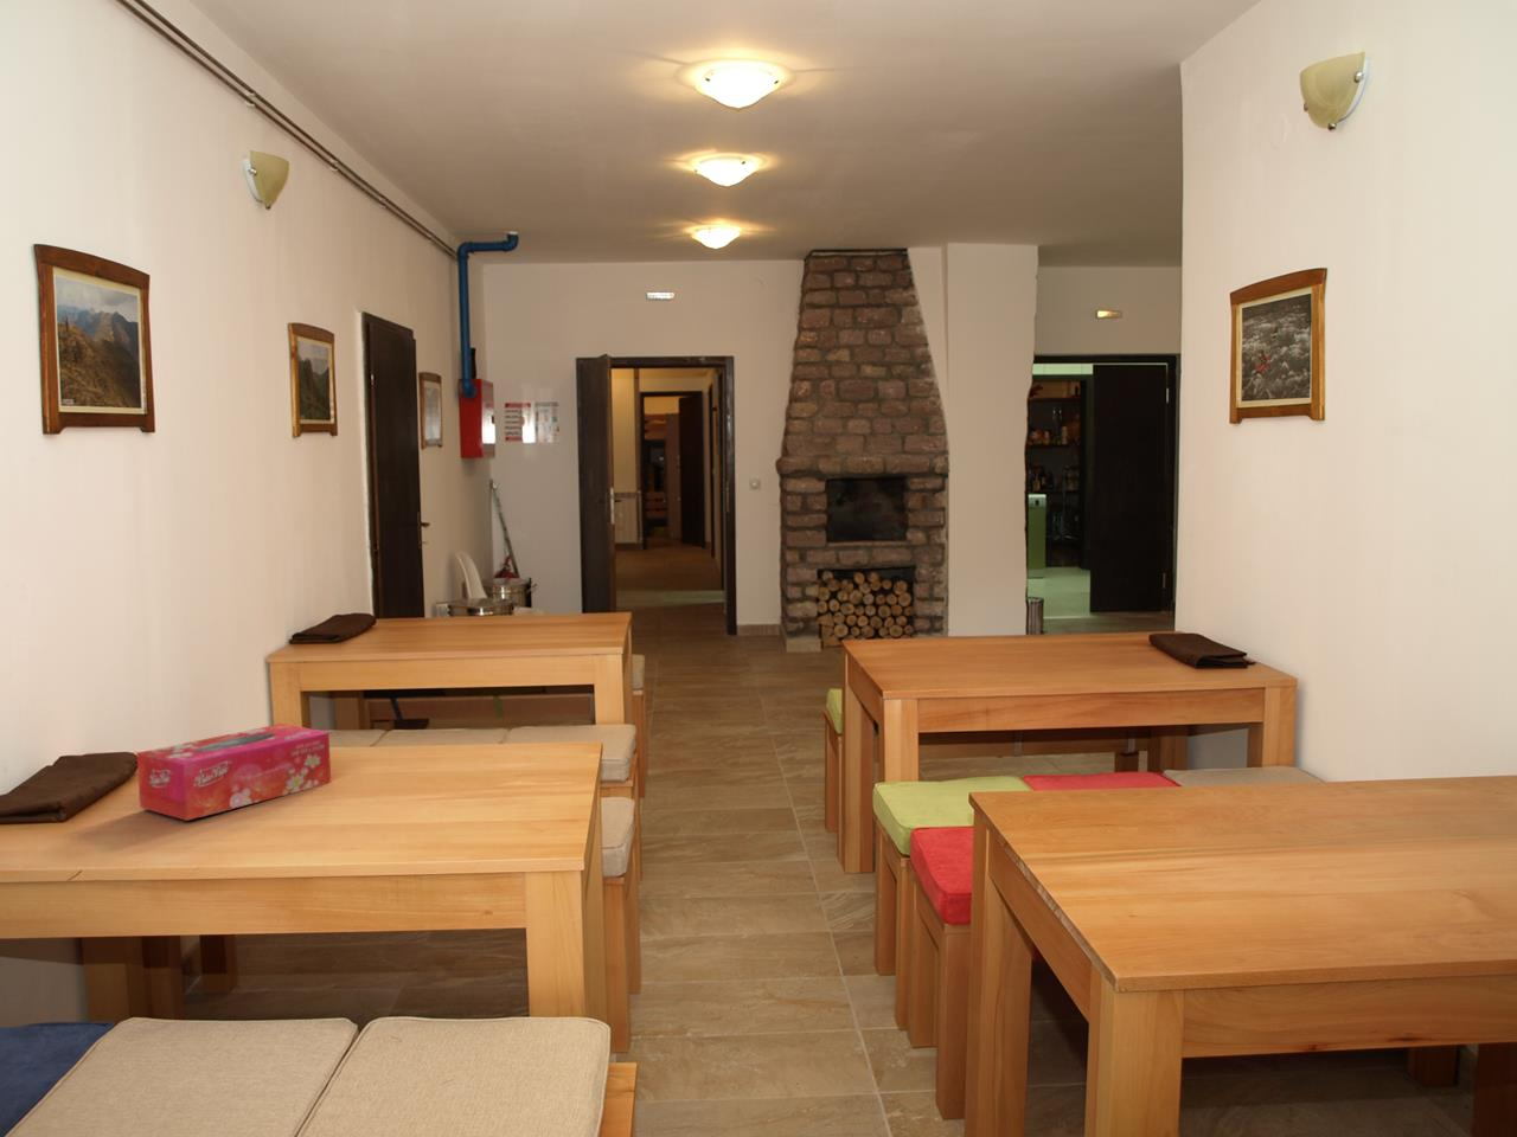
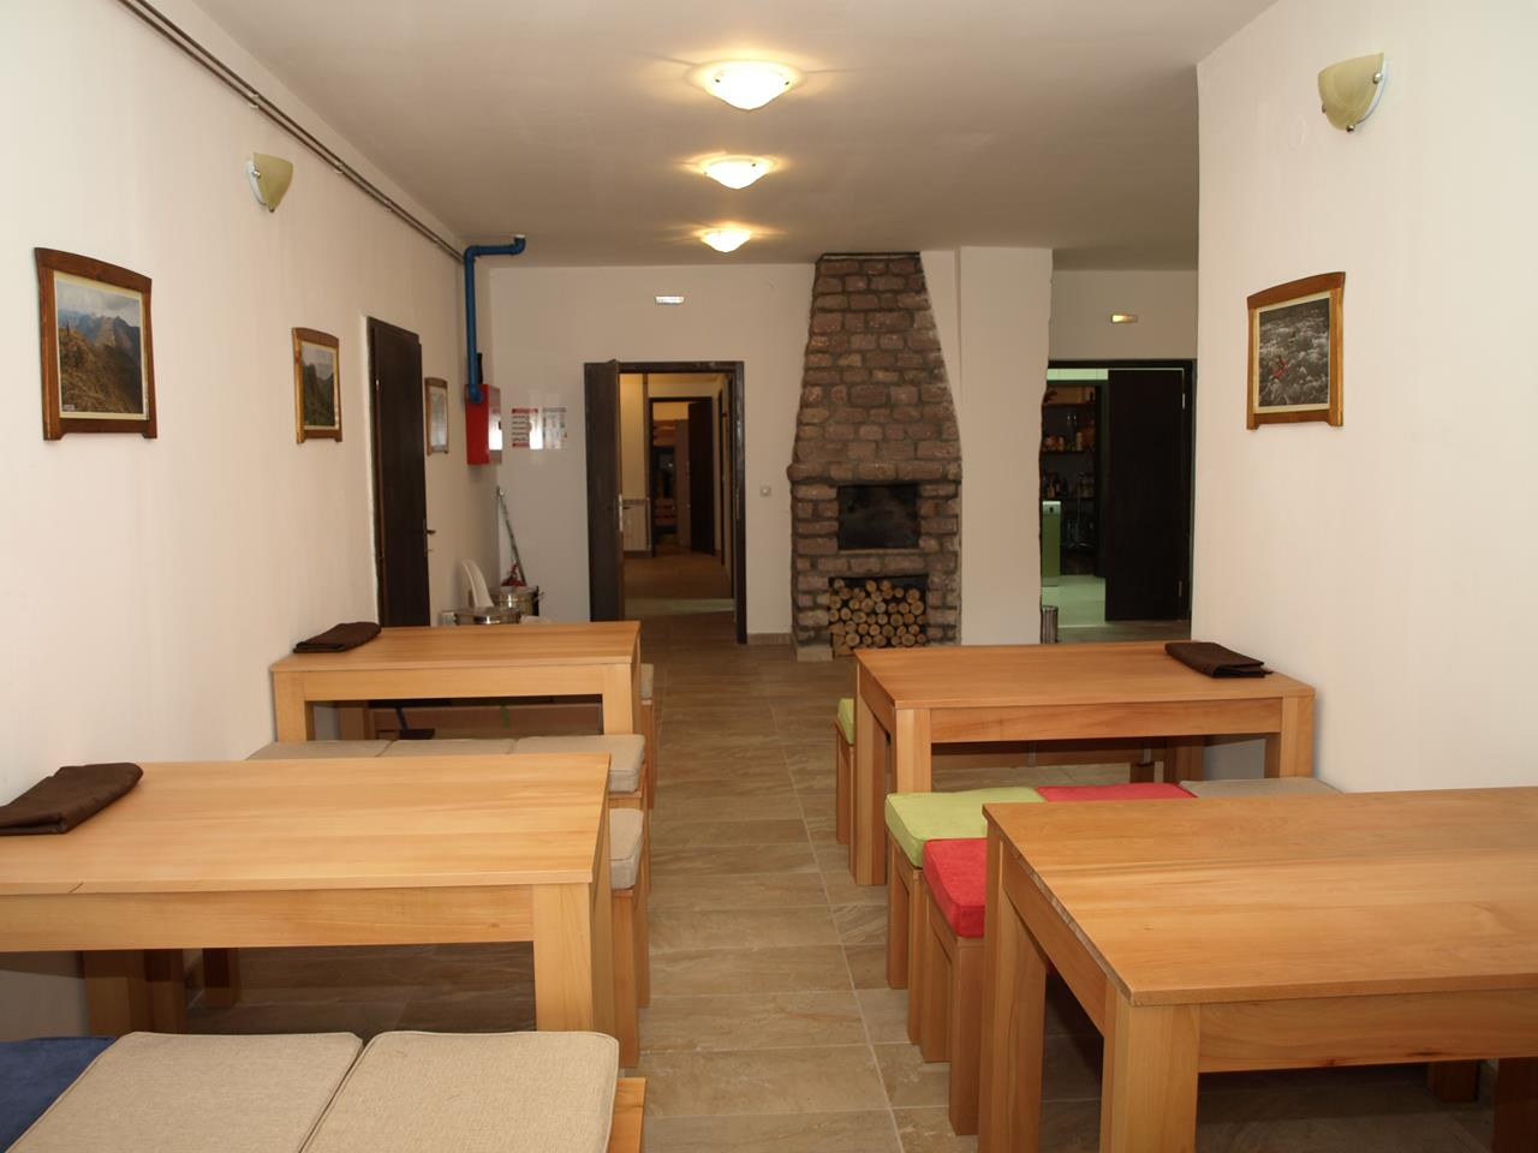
- tissue box [135,723,332,822]
